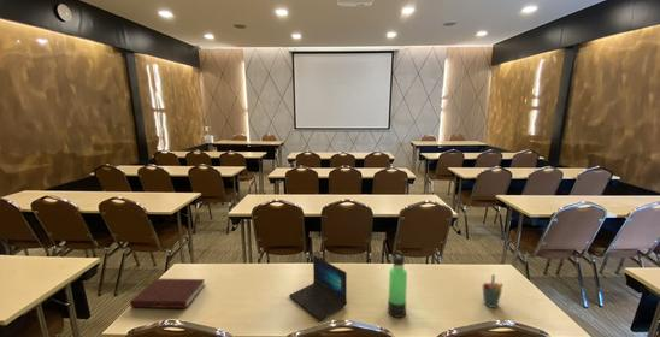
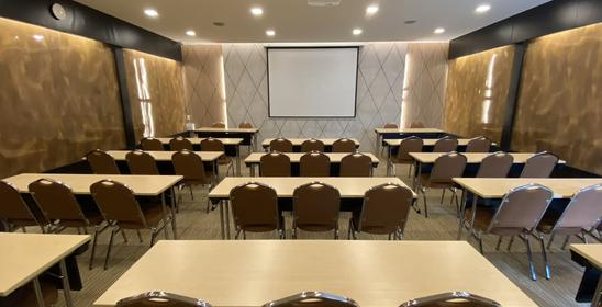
- laptop [288,254,348,320]
- pen holder [481,273,505,309]
- thermos bottle [387,249,408,319]
- notebook [129,278,206,309]
